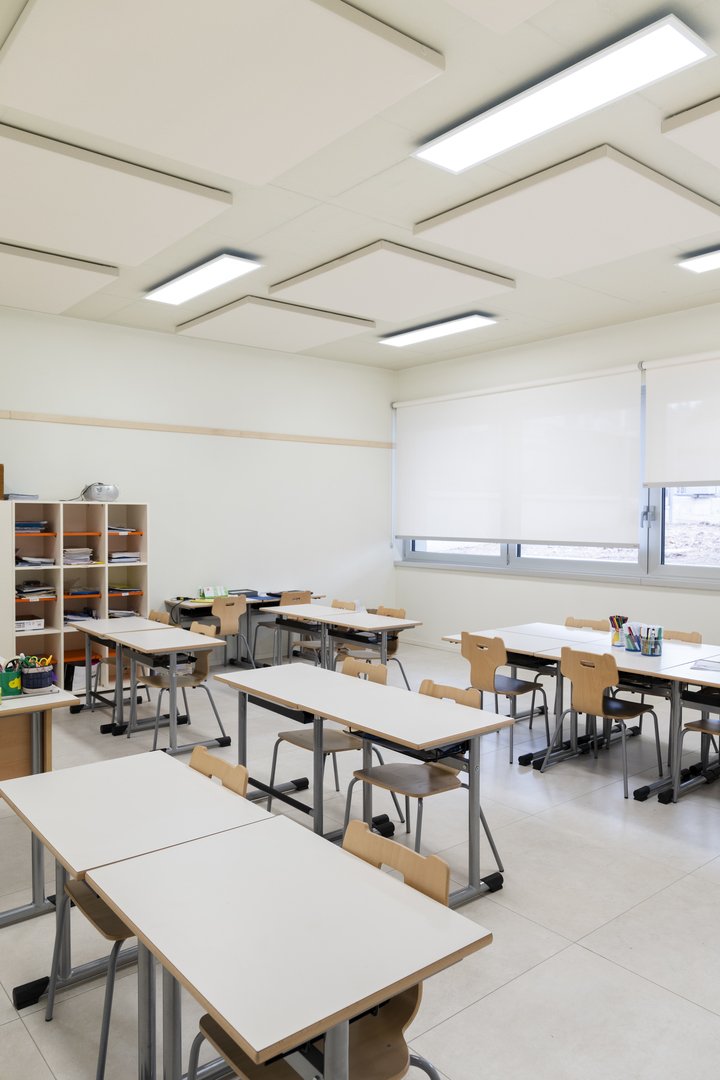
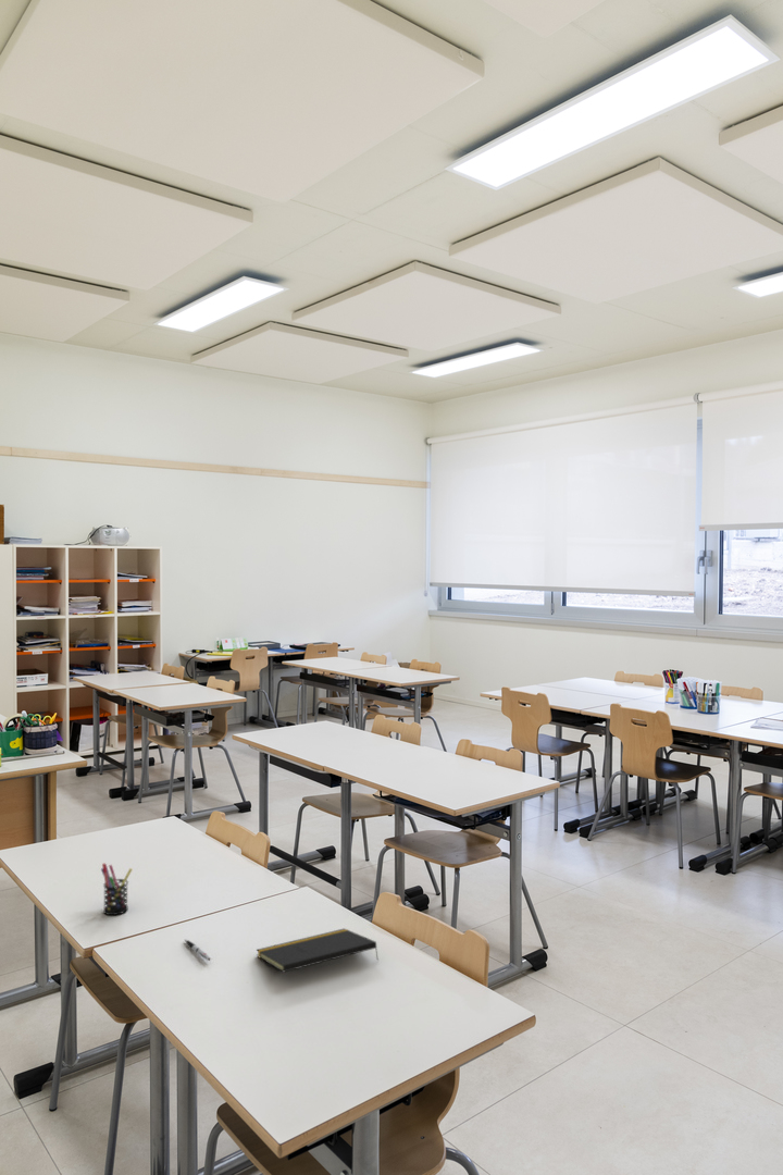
+ pen holder [100,862,134,916]
+ pen [184,938,212,962]
+ notepad [256,927,380,974]
